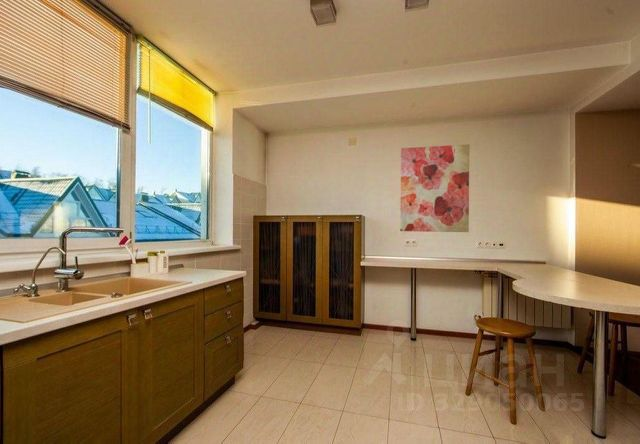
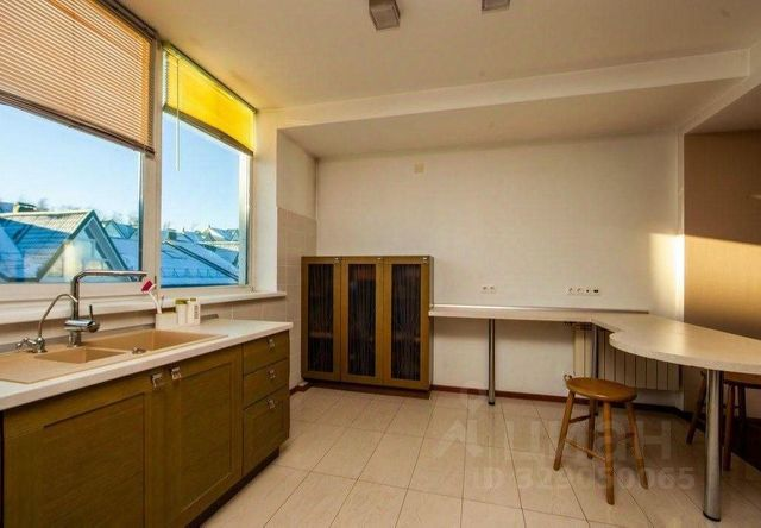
- wall art [399,143,470,233]
